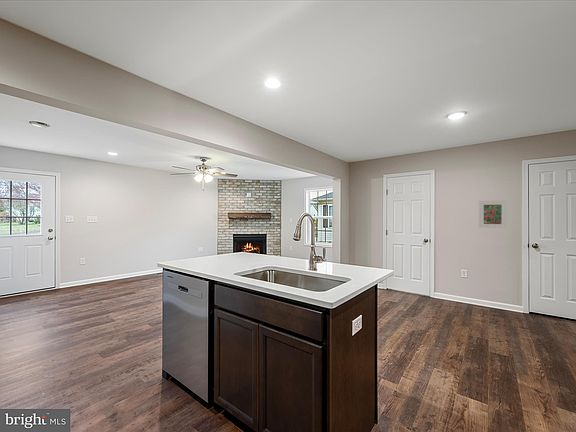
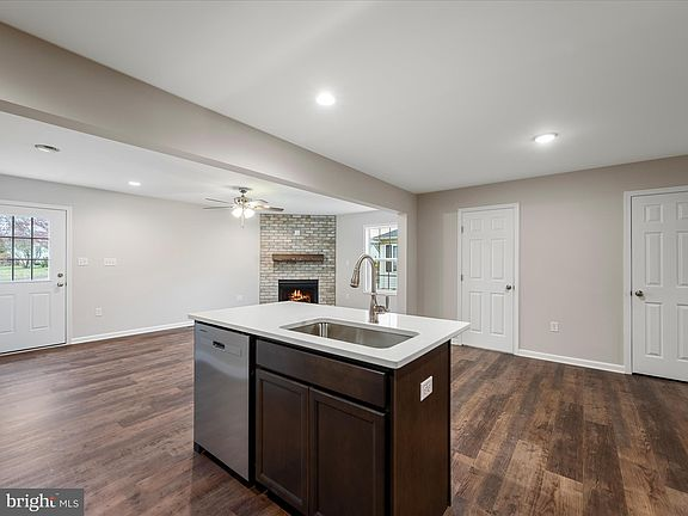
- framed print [478,199,508,229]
